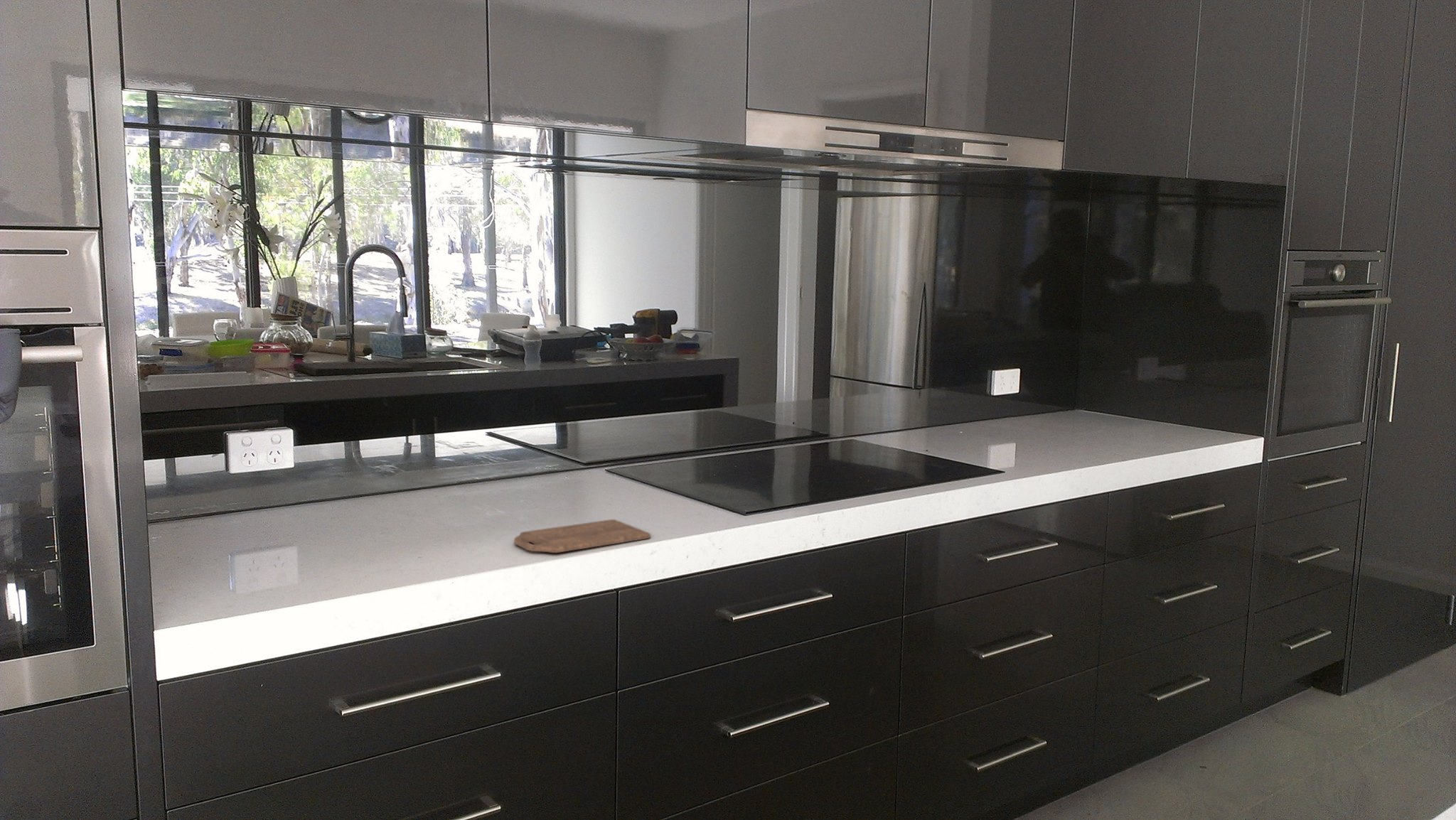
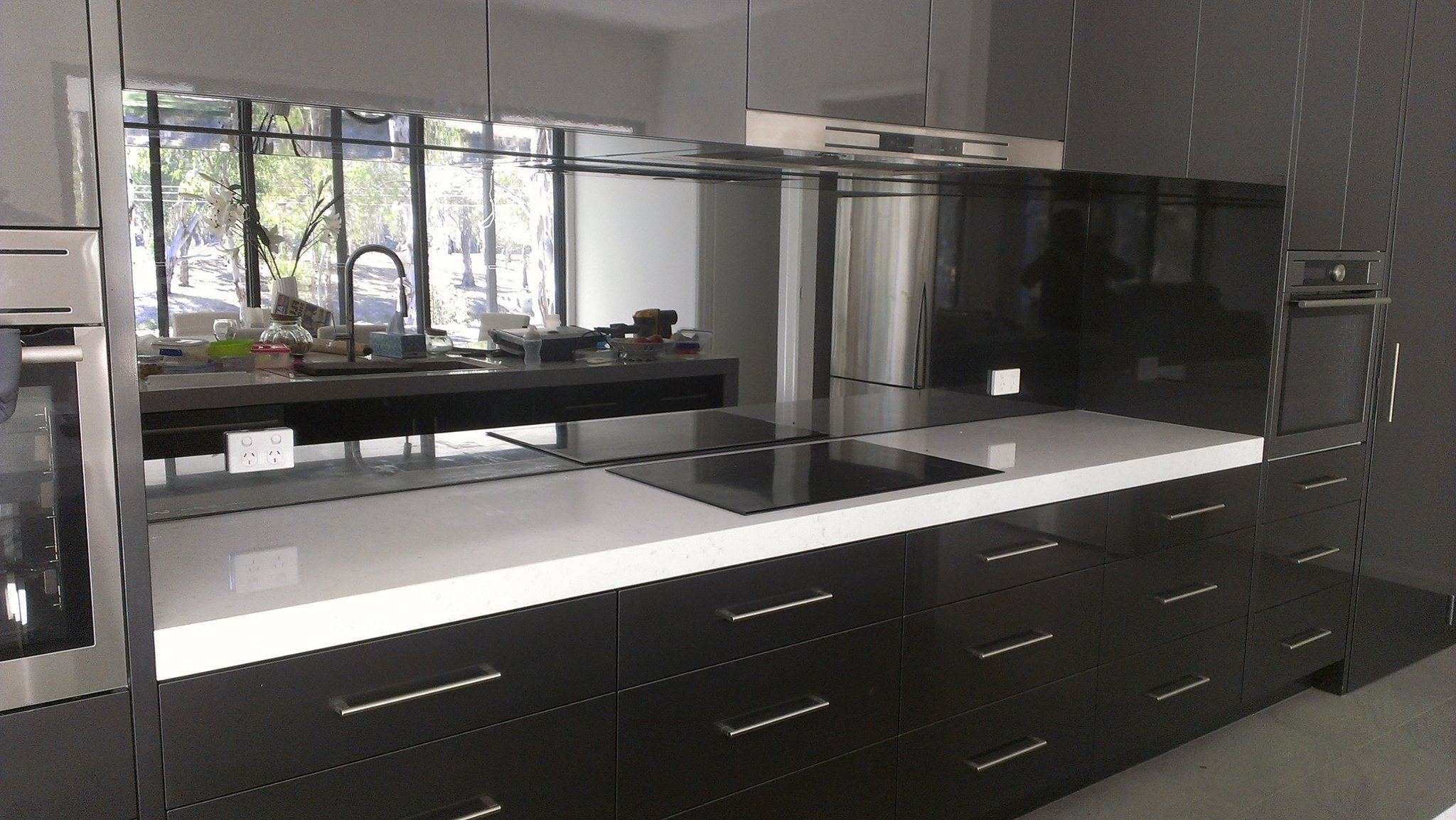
- cutting board [513,519,651,554]
